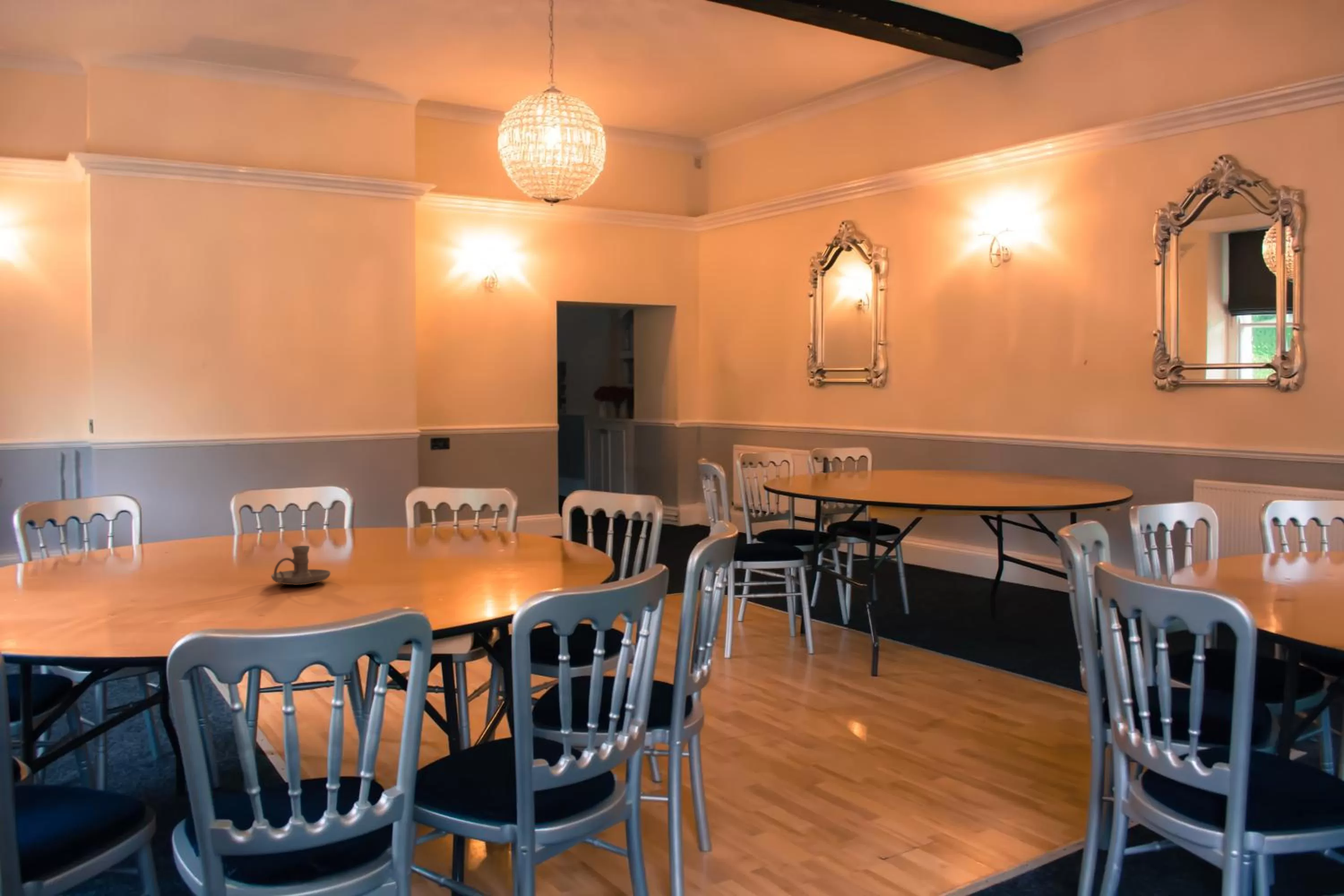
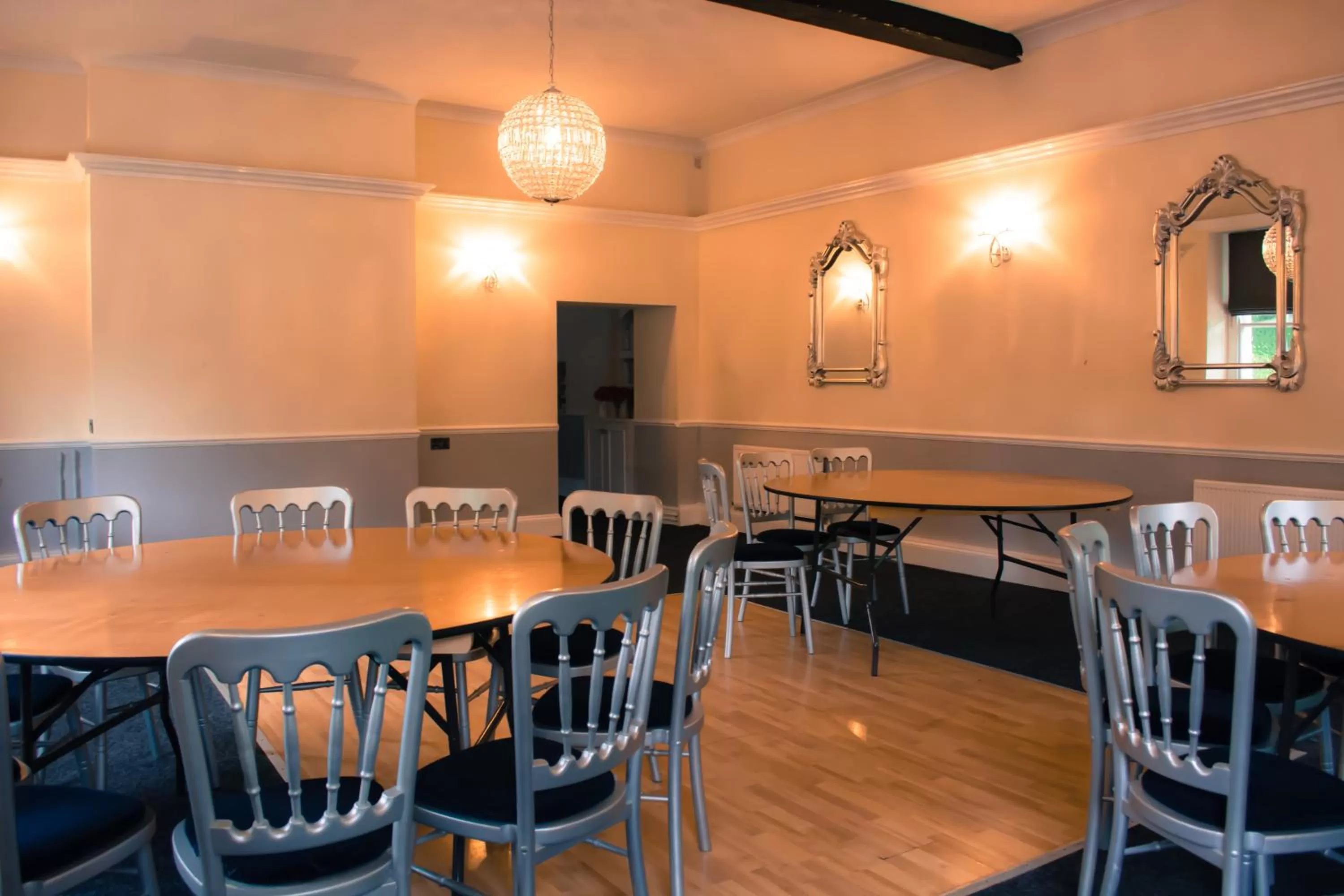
- candle holder [271,545,331,586]
